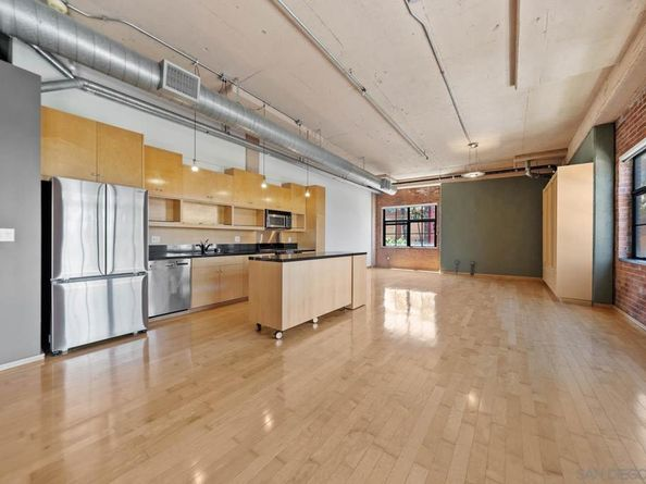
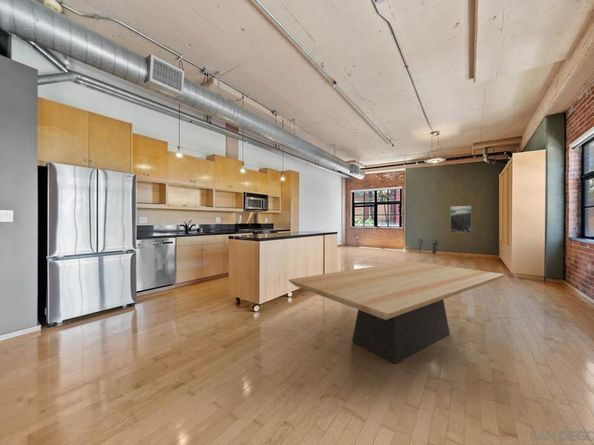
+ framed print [449,205,472,234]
+ dining table [288,260,506,365]
